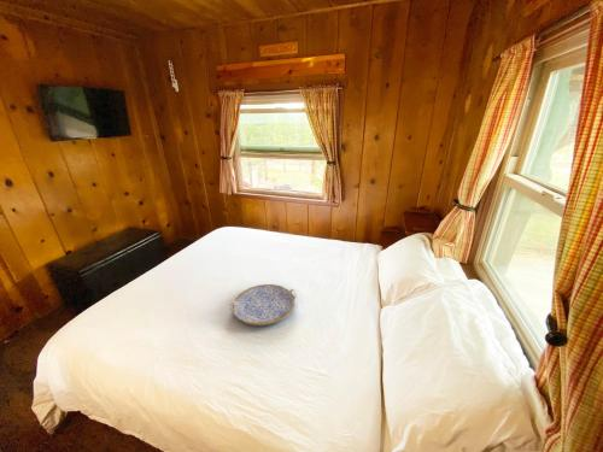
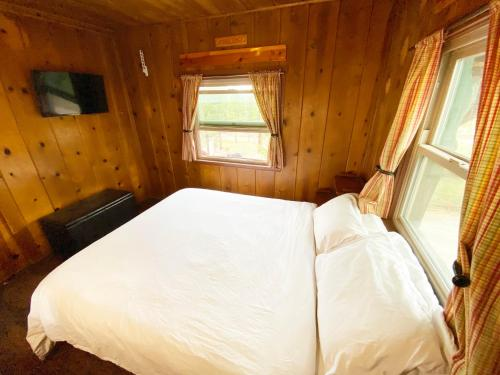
- serving tray [228,283,298,327]
